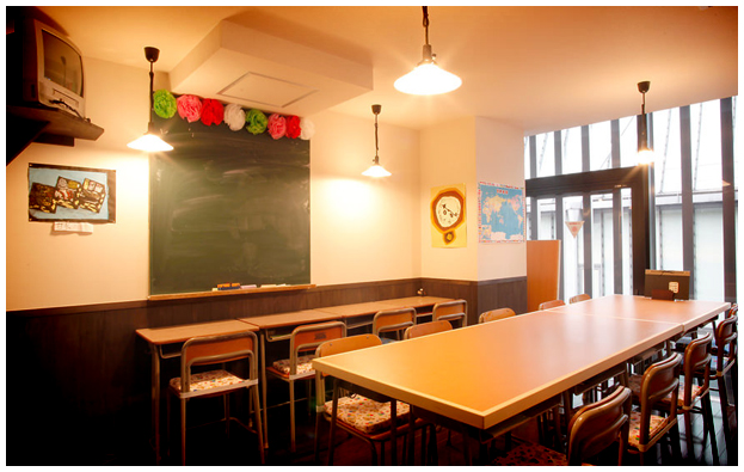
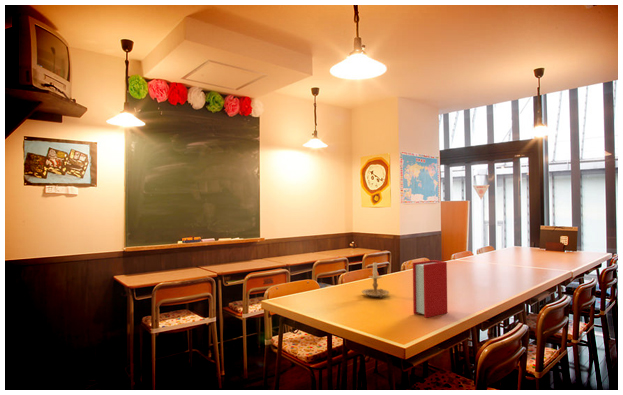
+ book [412,259,448,319]
+ candle holder [361,260,390,298]
